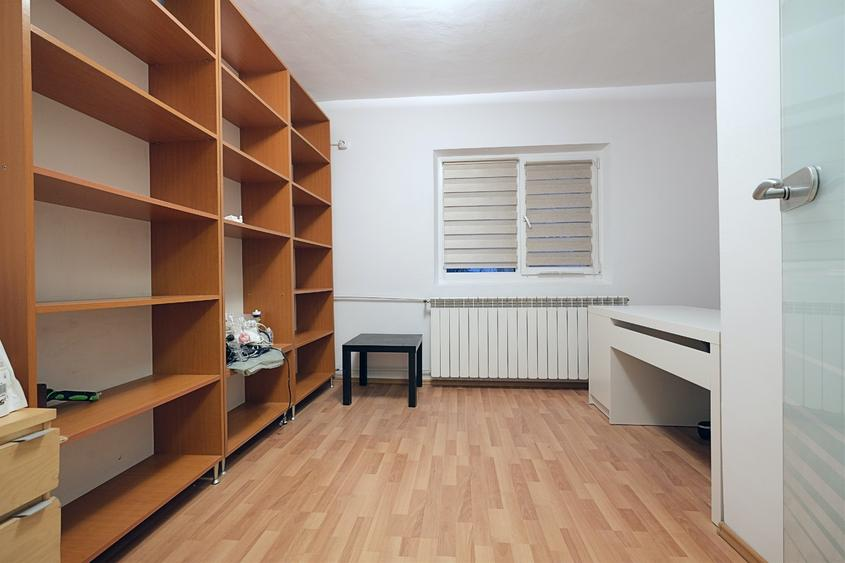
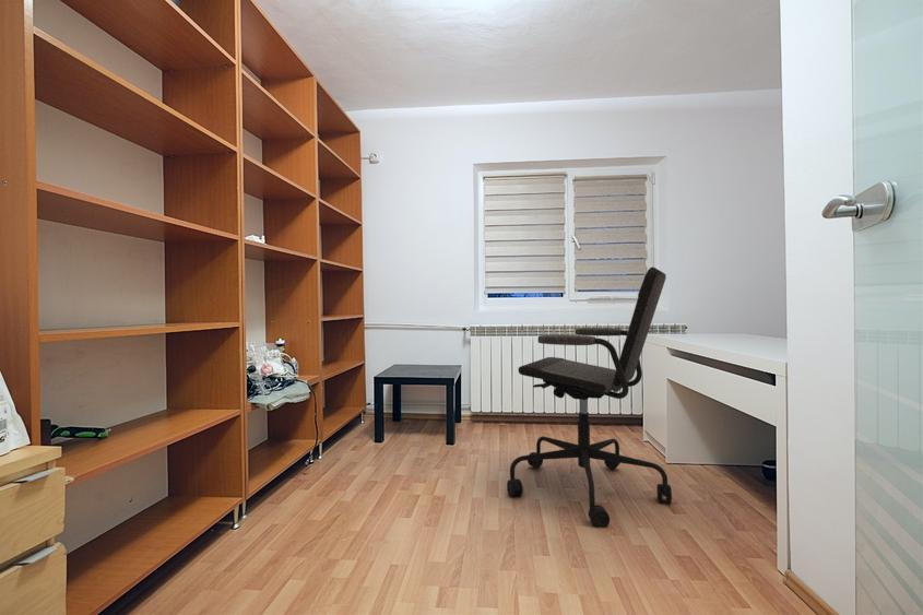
+ office chair [506,267,673,529]
